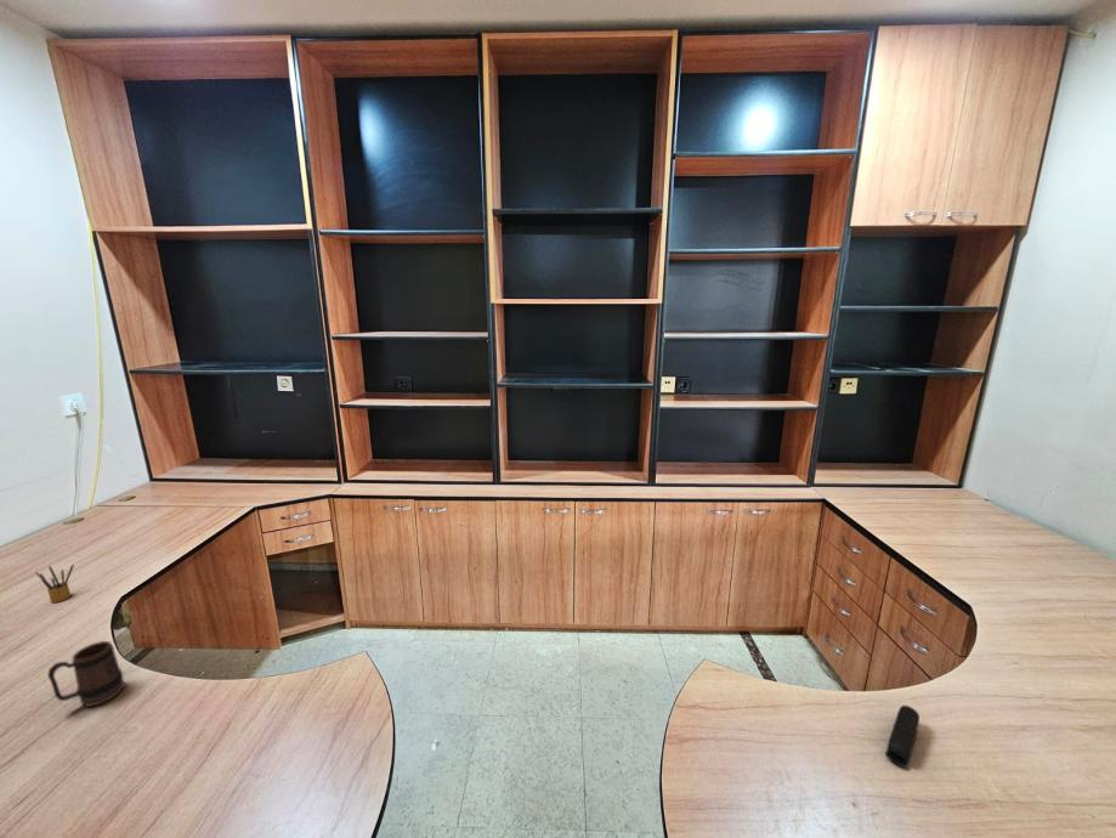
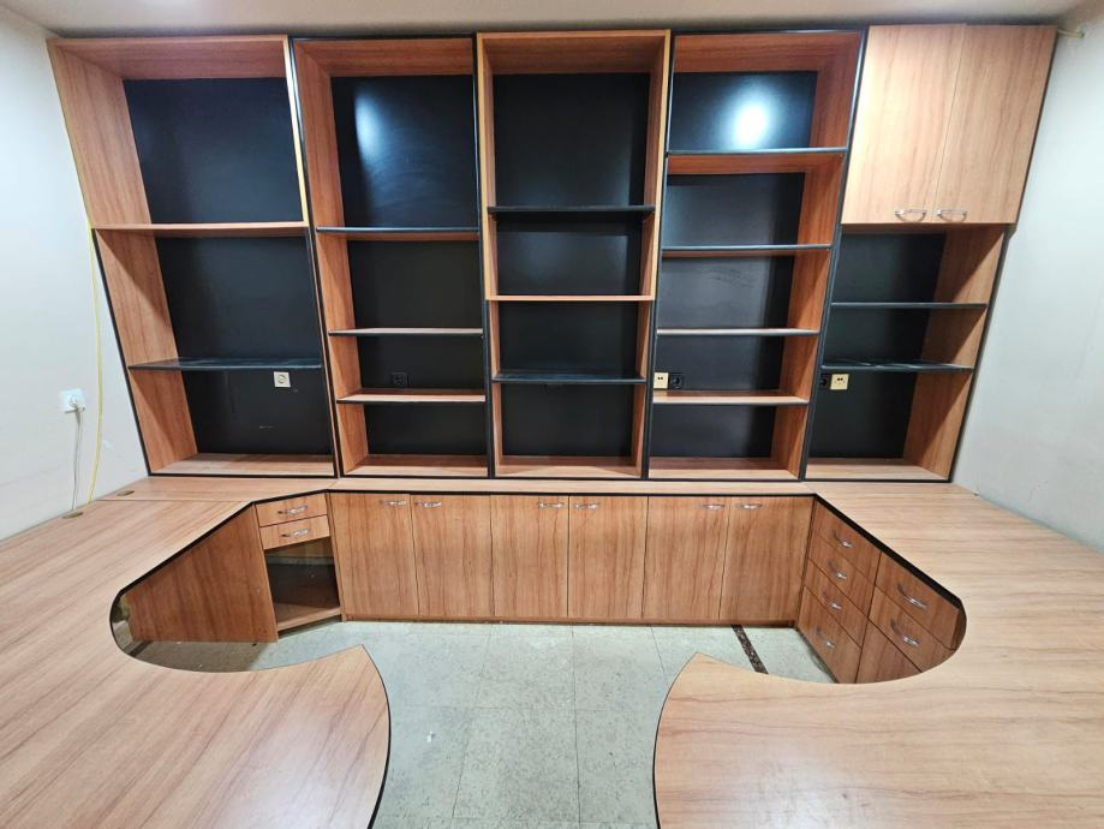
- stapler [884,704,920,769]
- mug [46,640,126,708]
- pencil box [34,562,75,604]
